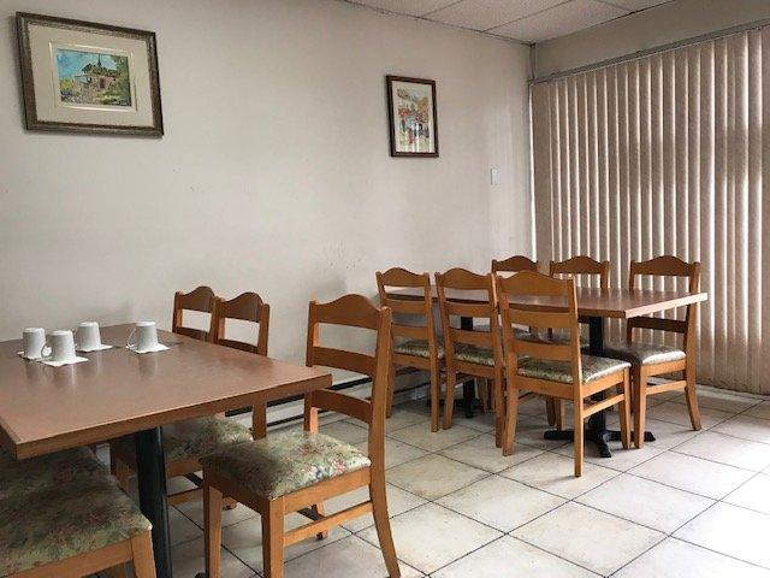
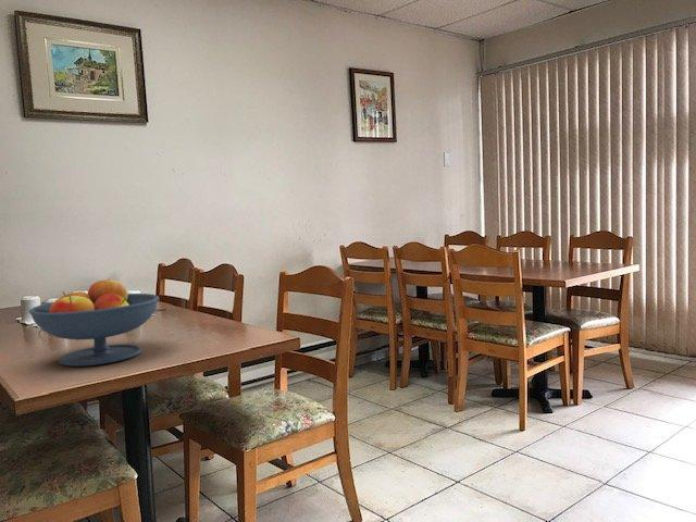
+ fruit bowl [28,277,160,368]
